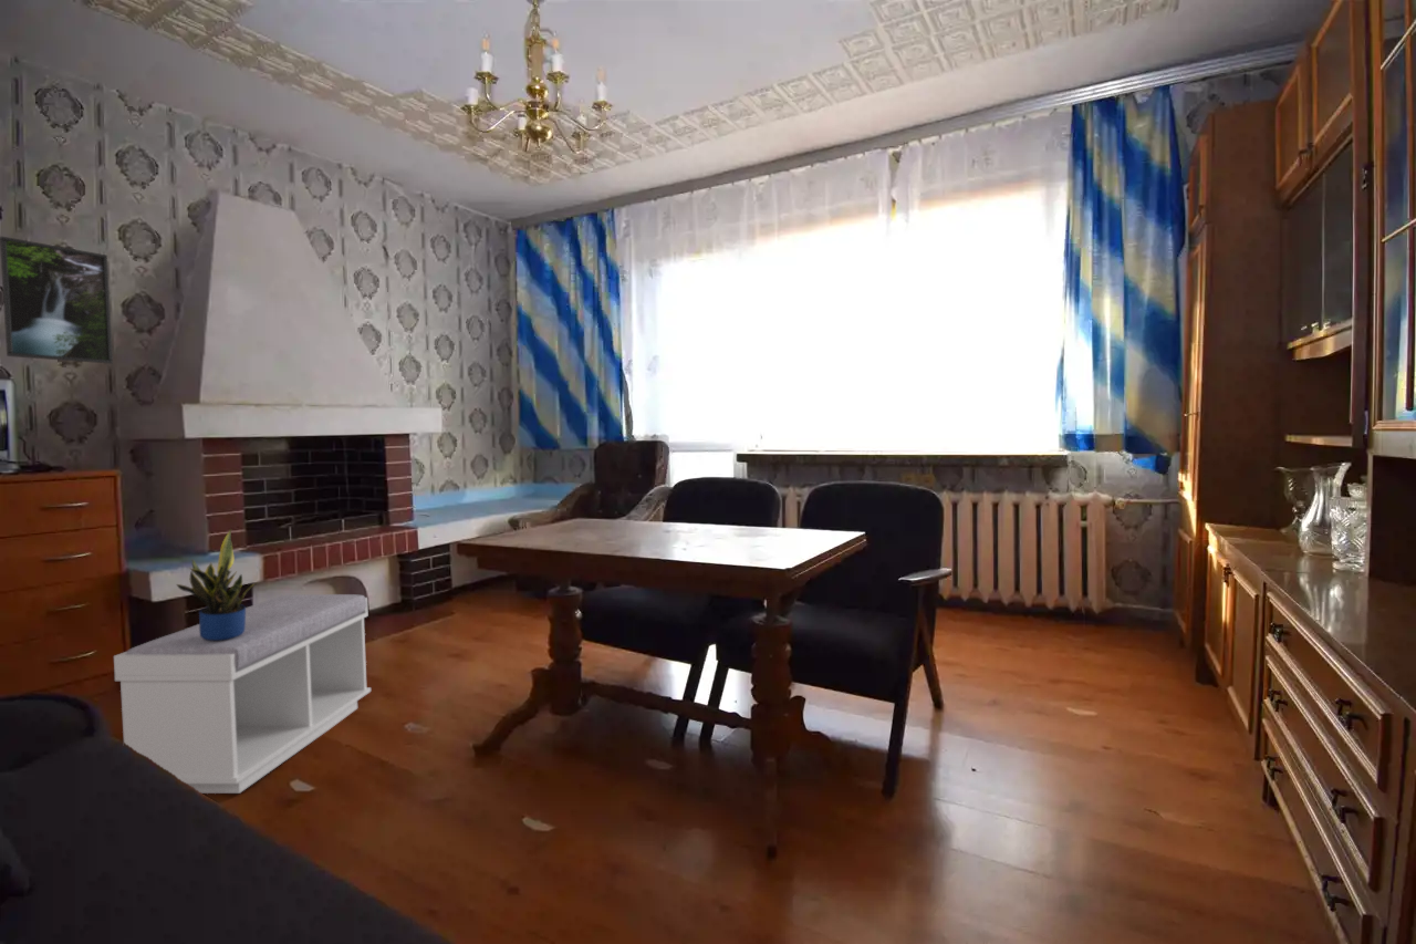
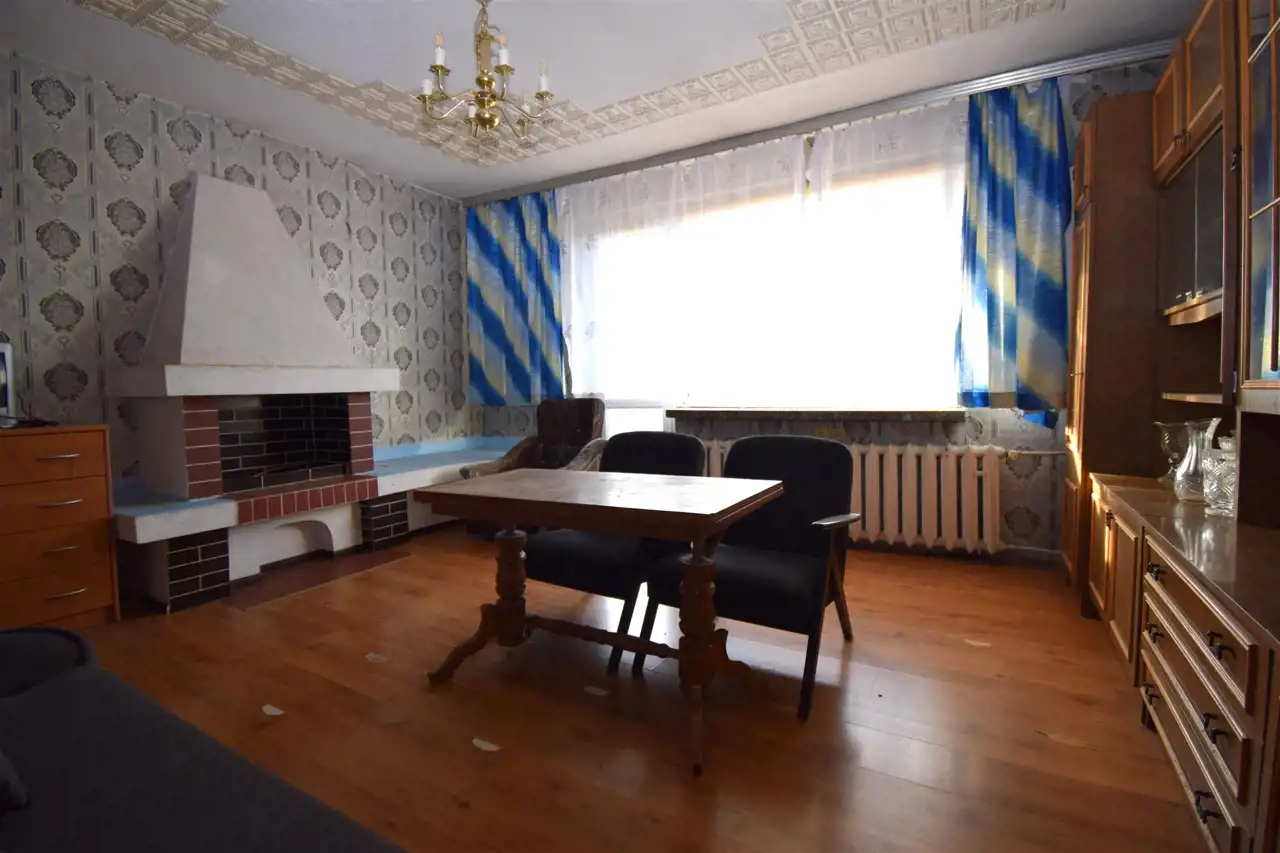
- bench [113,593,372,795]
- potted plant [175,528,259,640]
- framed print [0,236,114,365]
